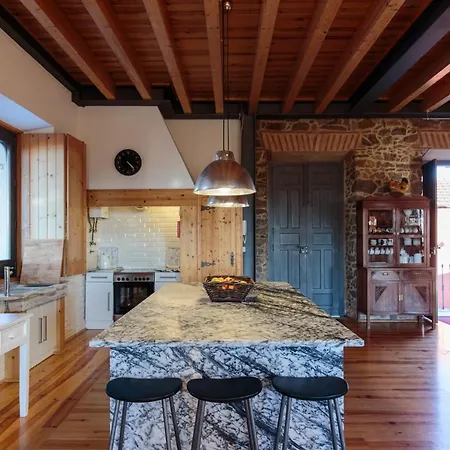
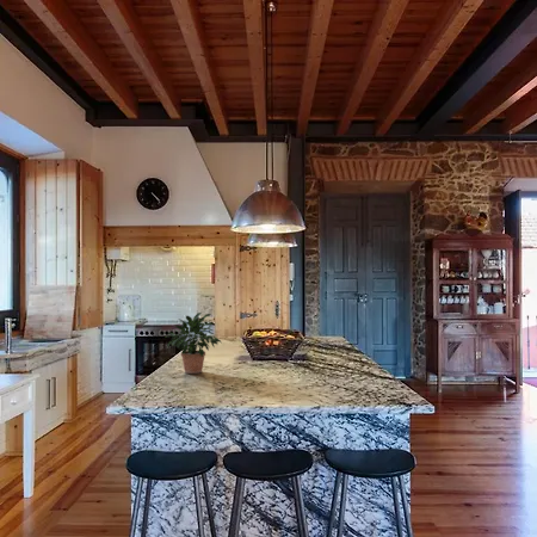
+ potted plant [163,311,223,375]
